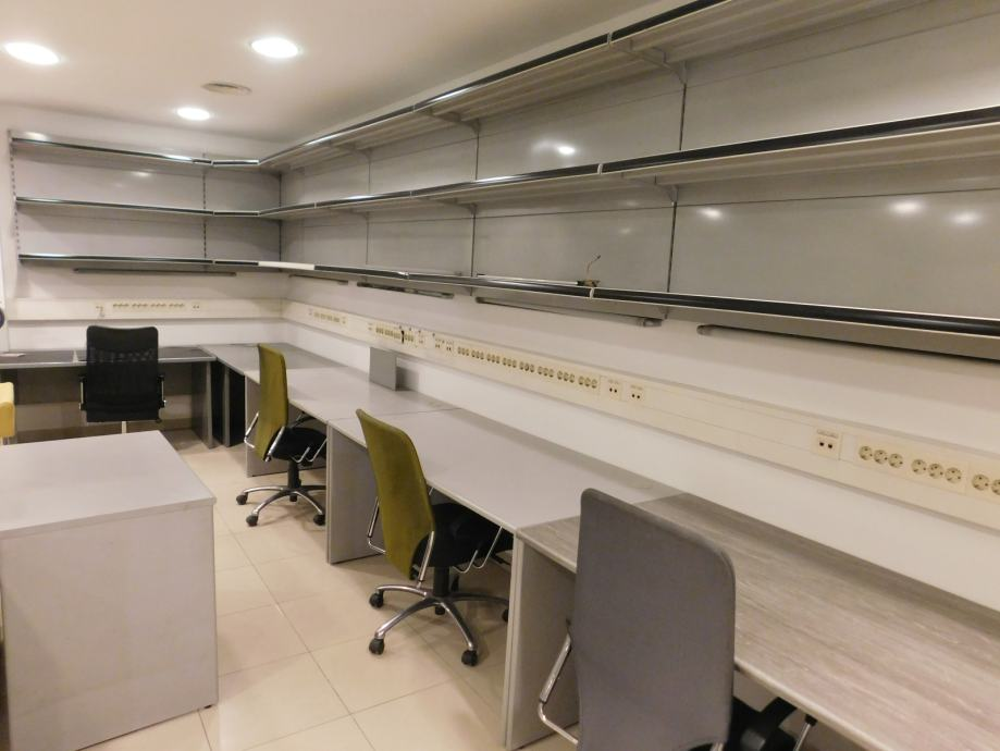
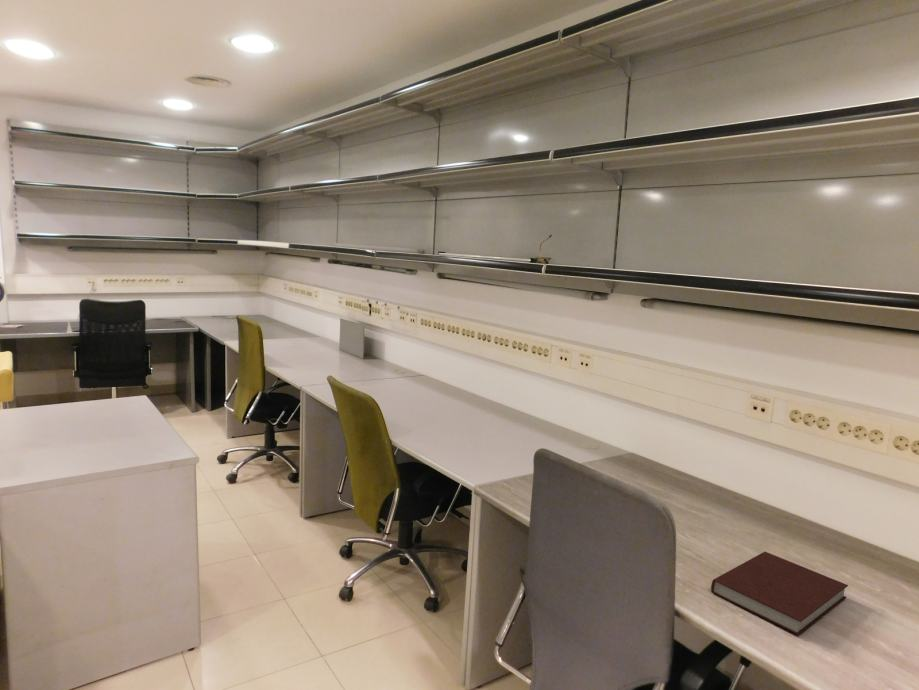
+ notebook [710,551,849,636]
